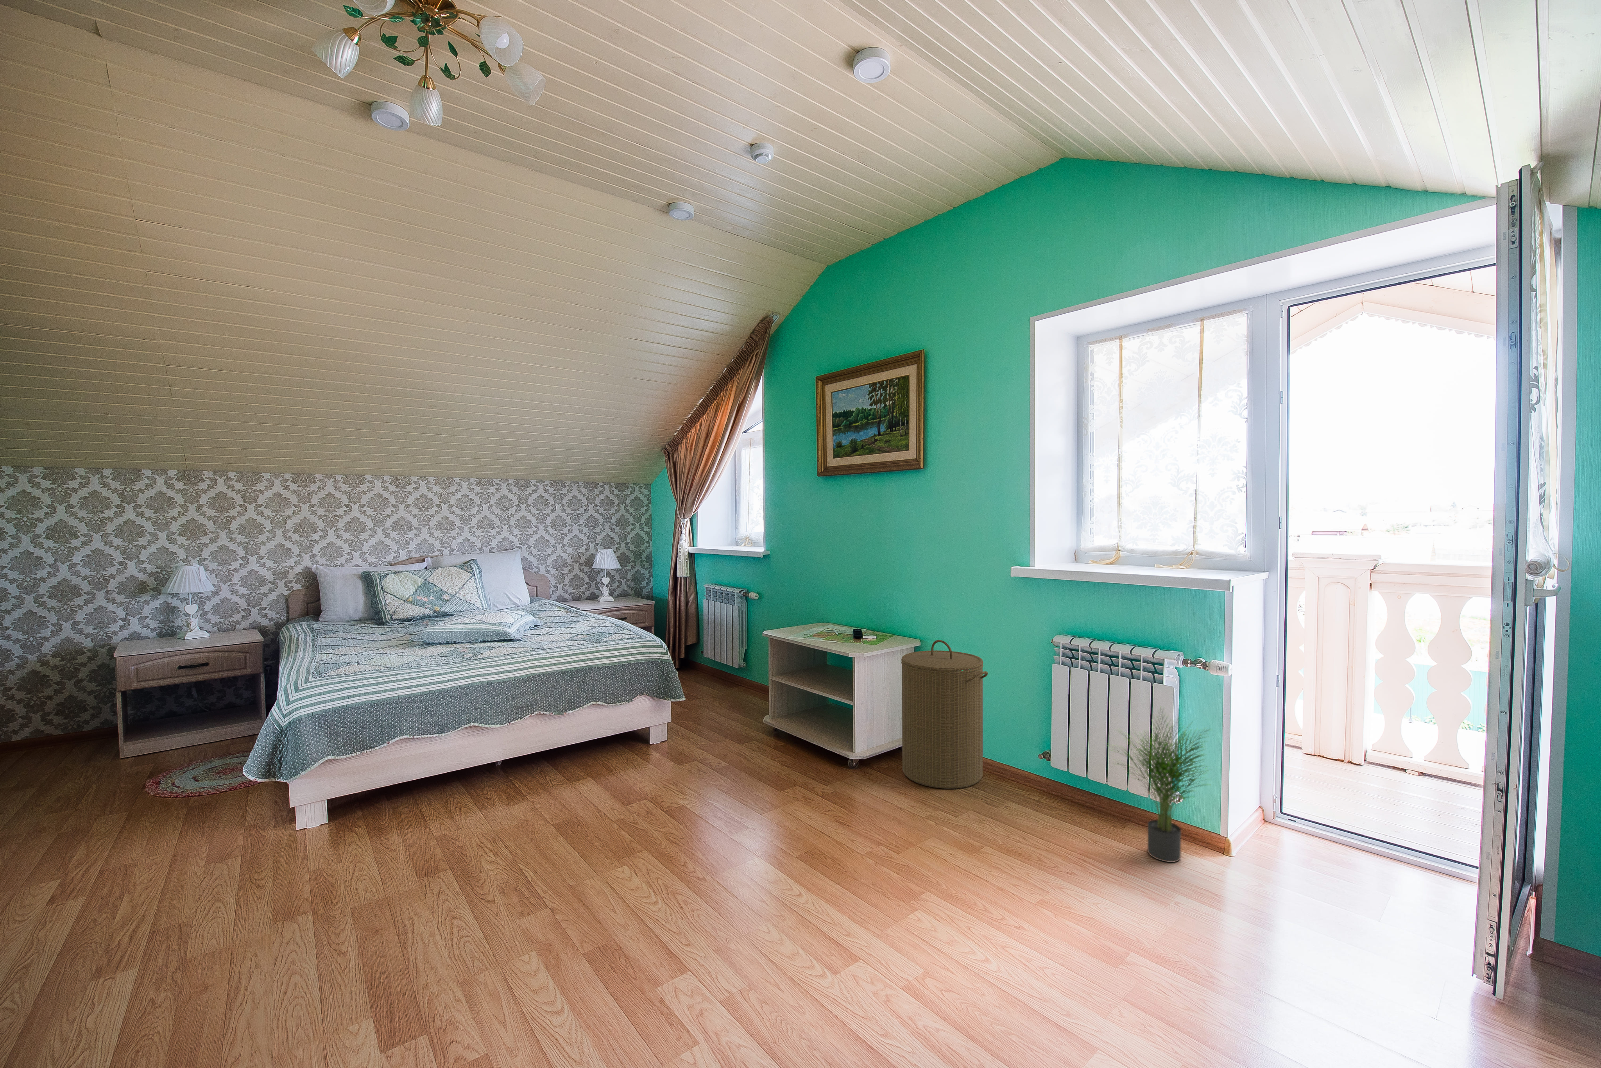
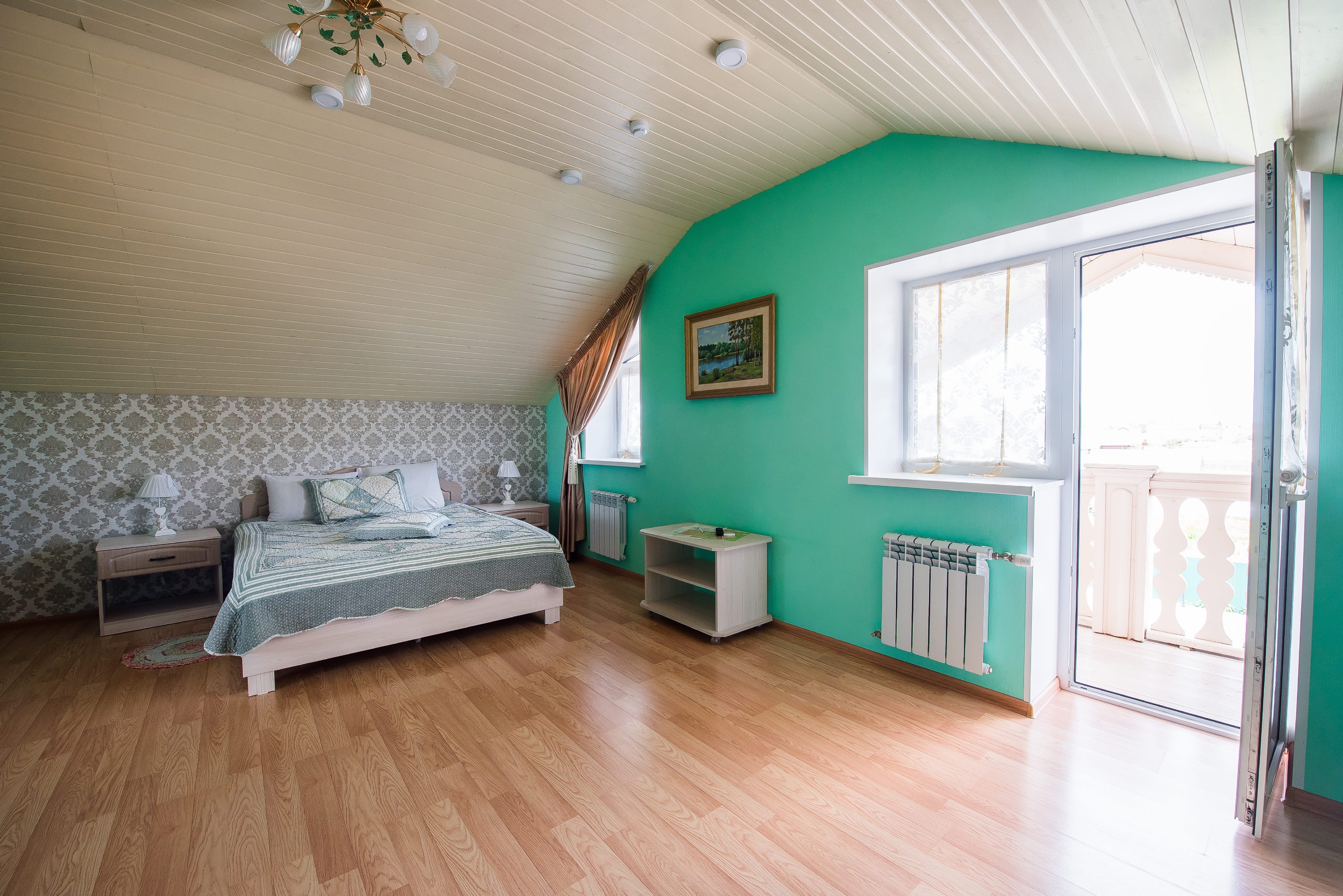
- potted plant [1106,707,1216,863]
- laundry hamper [901,639,988,789]
